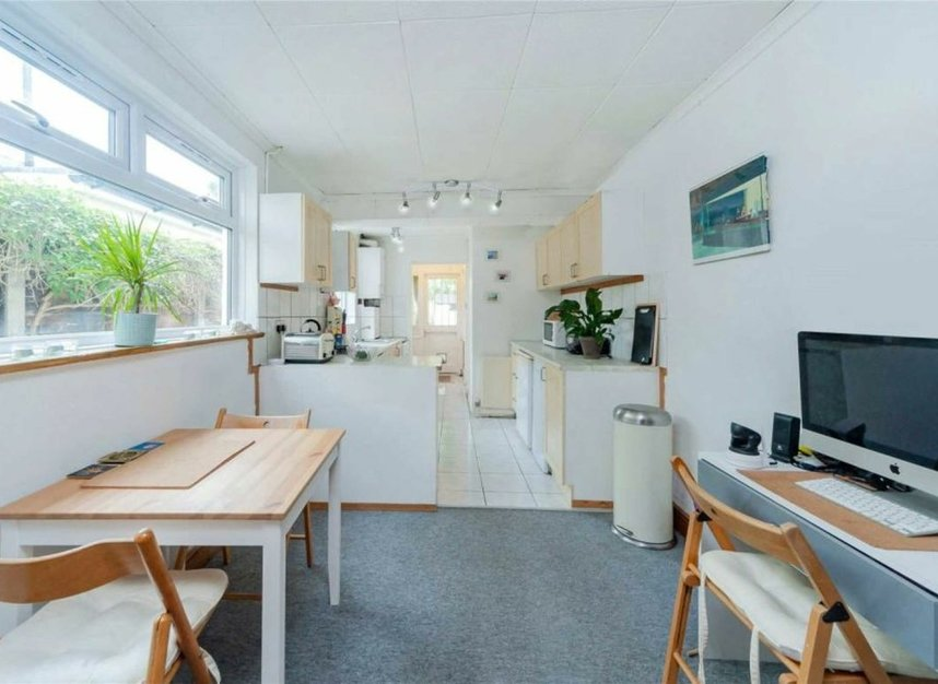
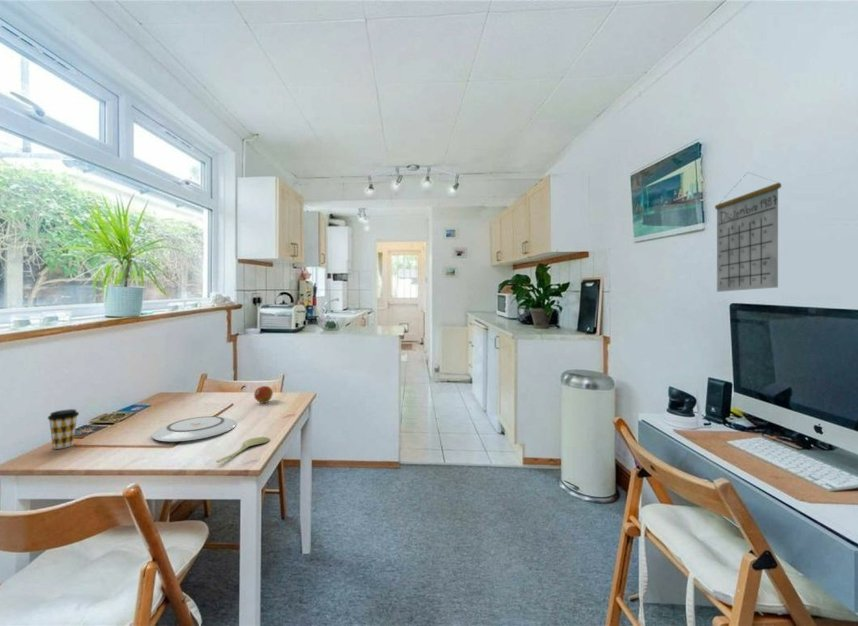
+ fruit [253,385,274,404]
+ spoon [215,436,271,463]
+ plate [151,415,238,443]
+ coffee cup [47,408,80,450]
+ calendar [714,171,782,293]
